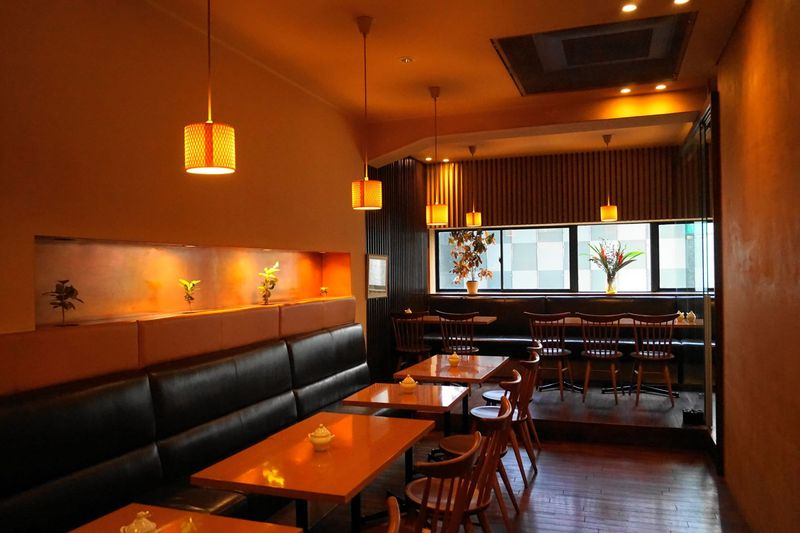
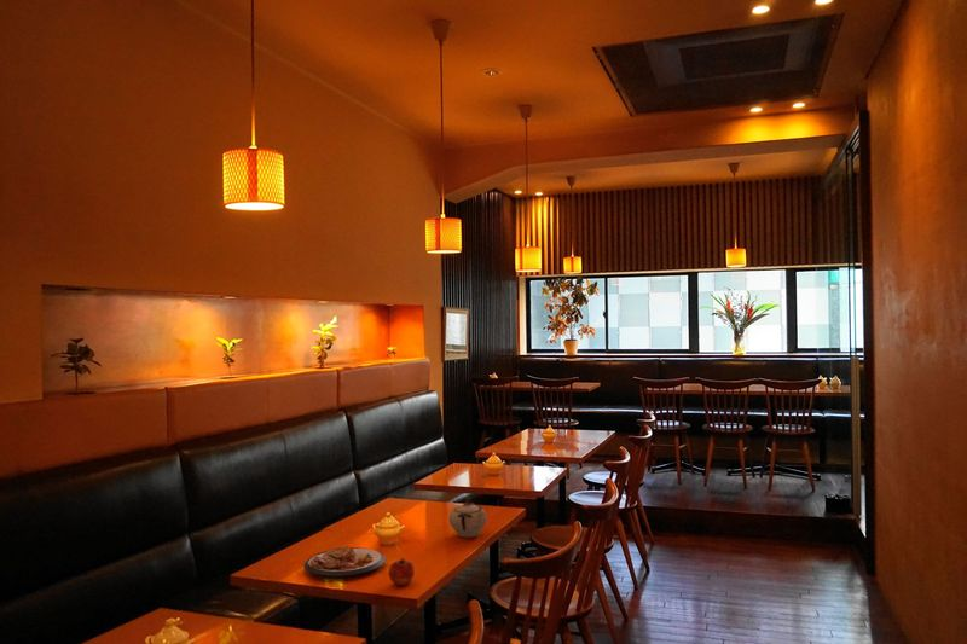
+ apple [388,557,416,586]
+ sugar bowl [448,495,488,539]
+ plate [302,545,387,580]
